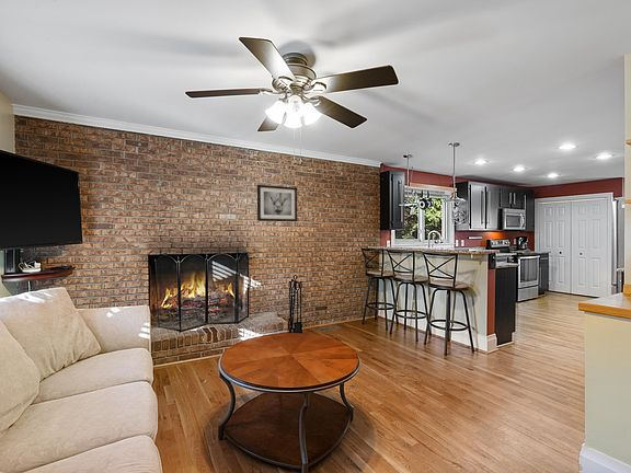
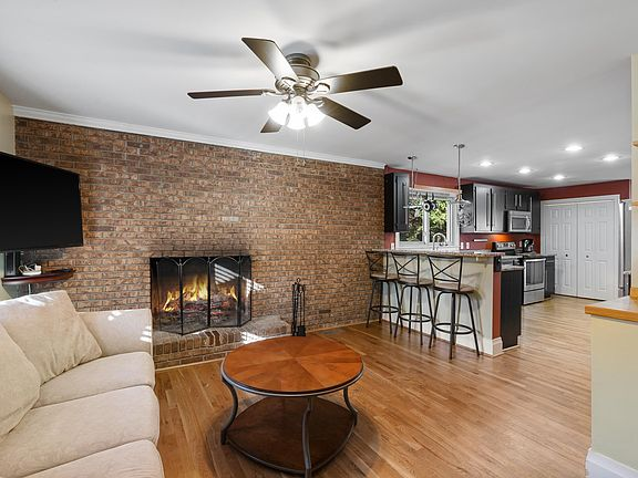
- wall art [256,184,298,222]
